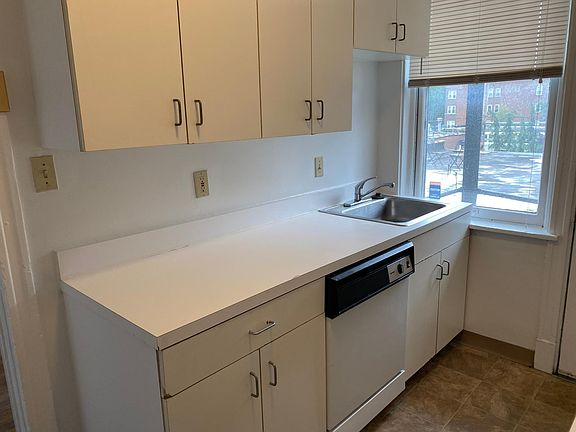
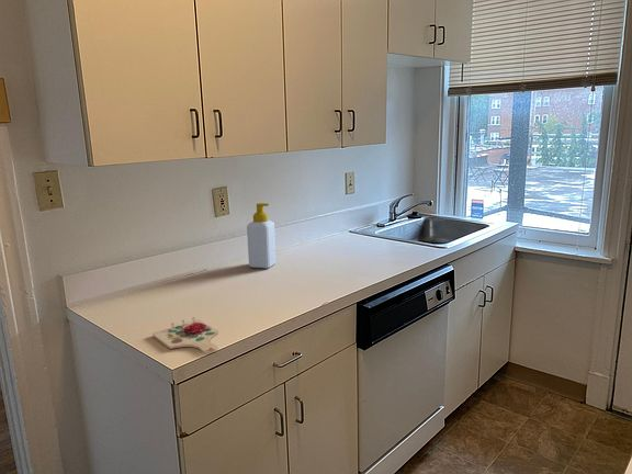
+ soap bottle [246,202,276,269]
+ cutting board [151,316,219,354]
